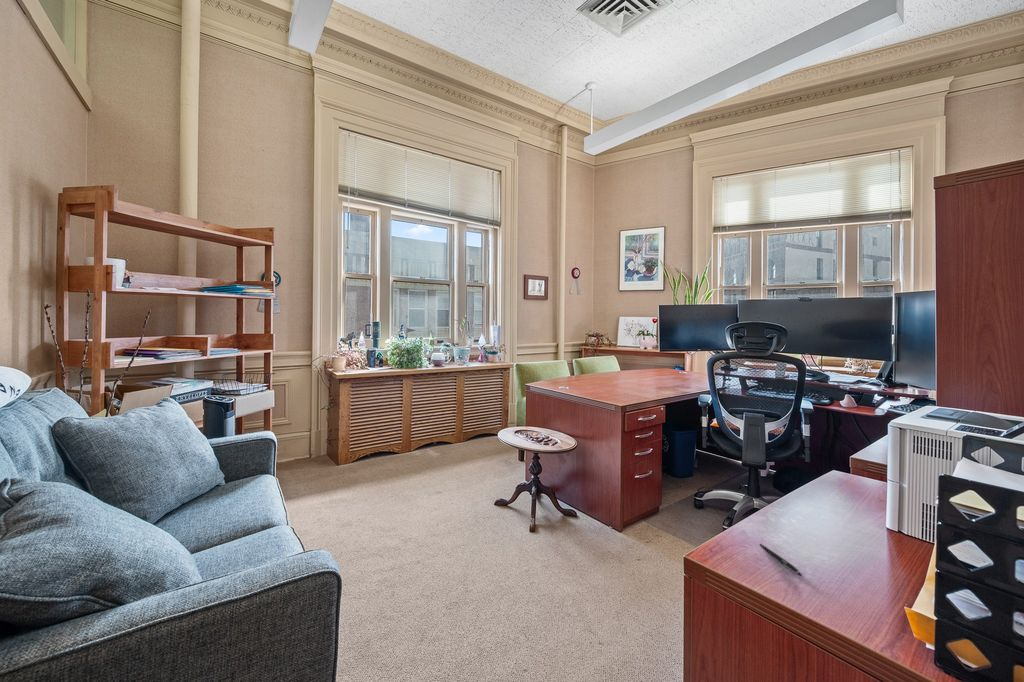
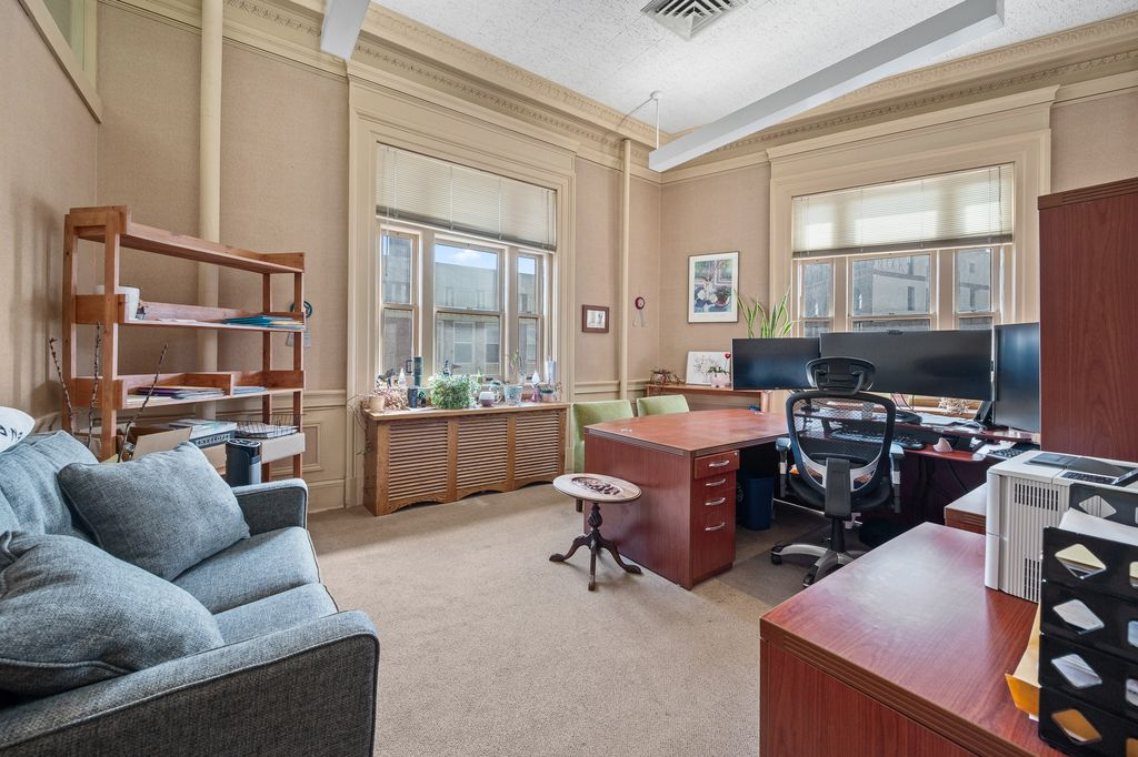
- pen [759,543,803,577]
